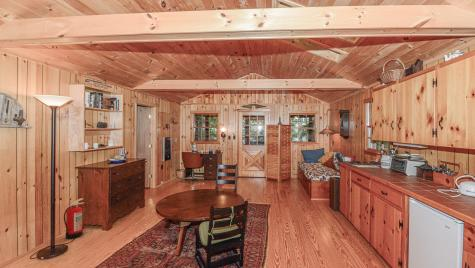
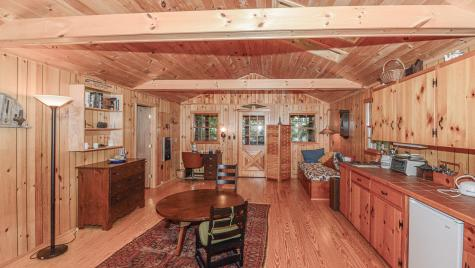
- fire extinguisher [63,197,85,240]
